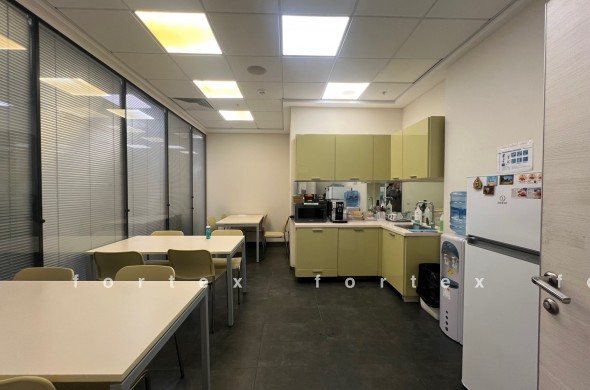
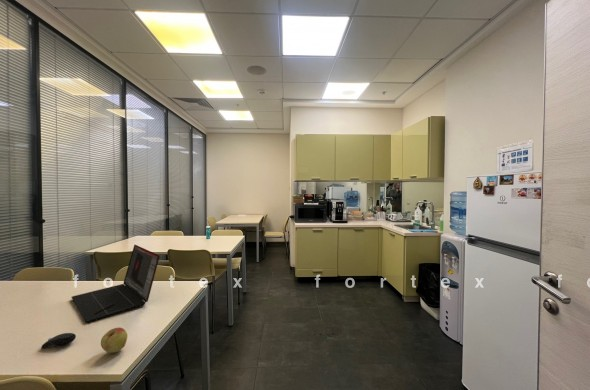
+ laptop [70,244,161,324]
+ computer mouse [40,332,77,350]
+ apple [100,327,128,354]
